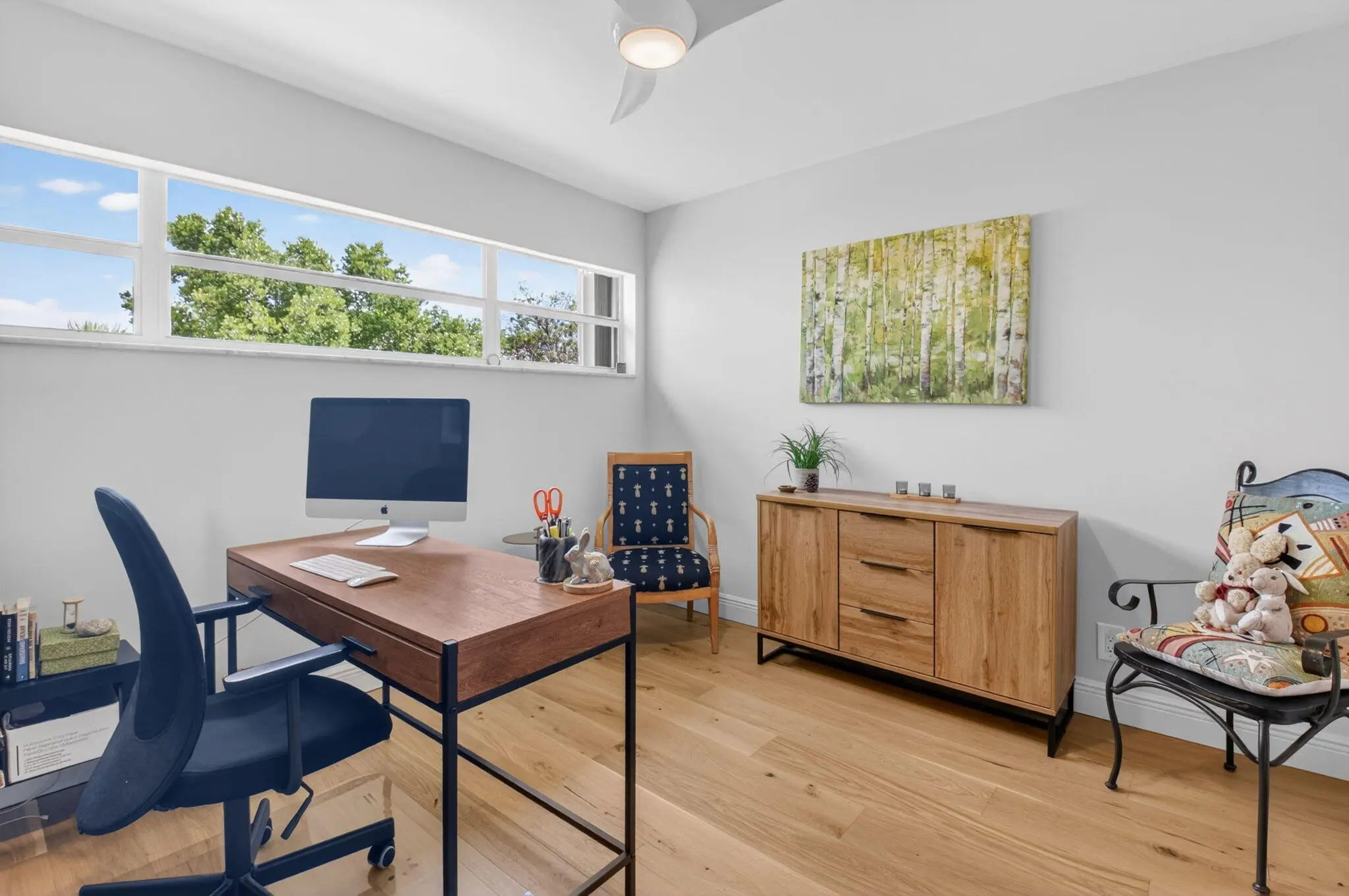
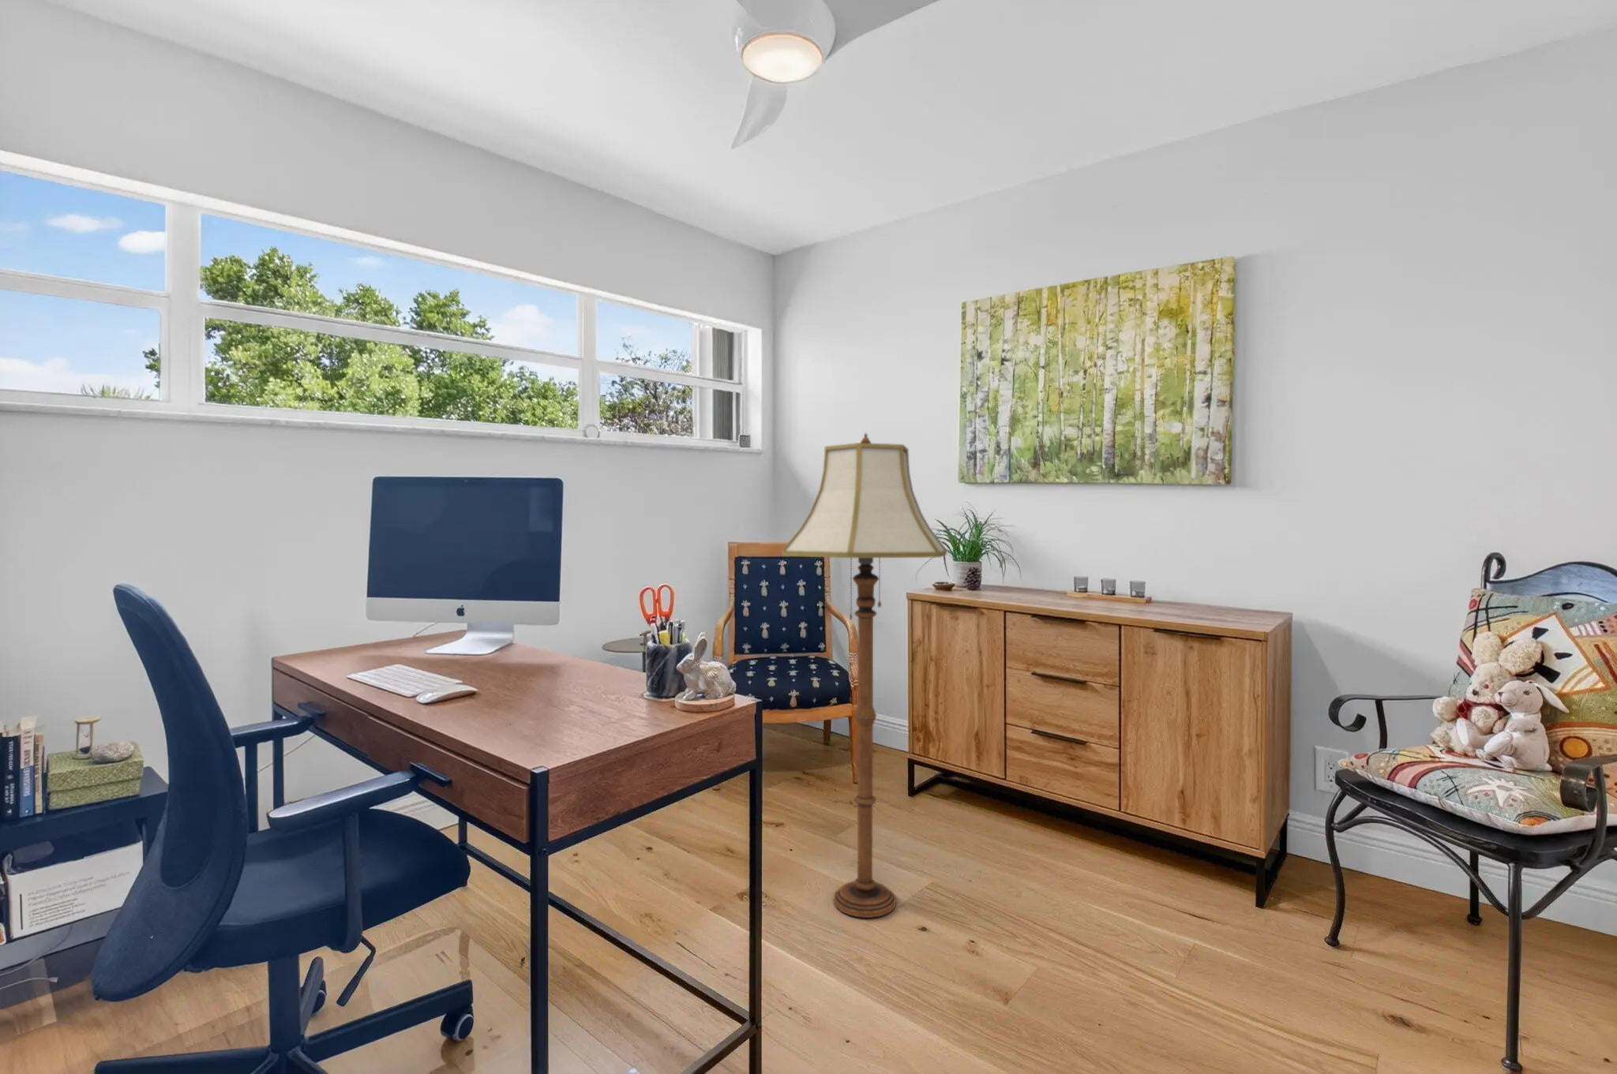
+ floor lamp [780,432,947,918]
